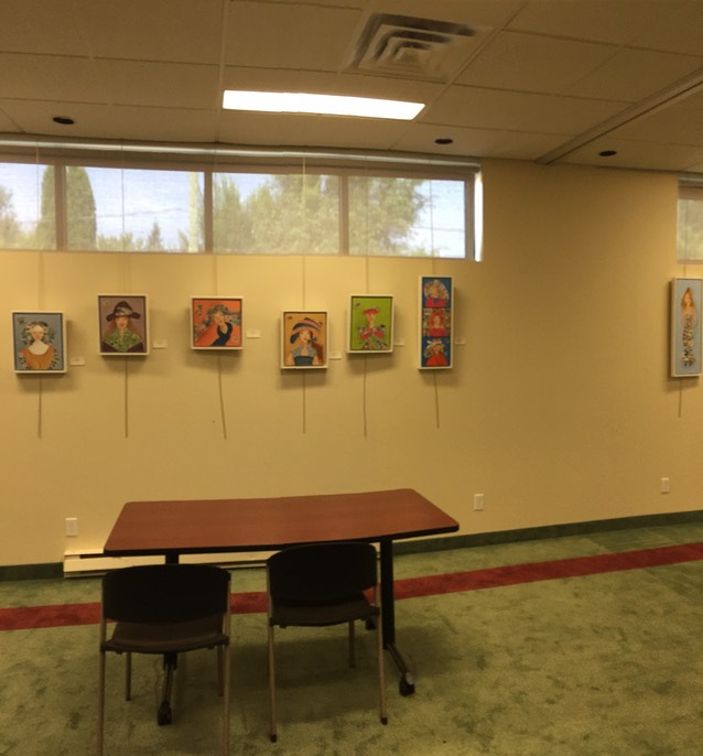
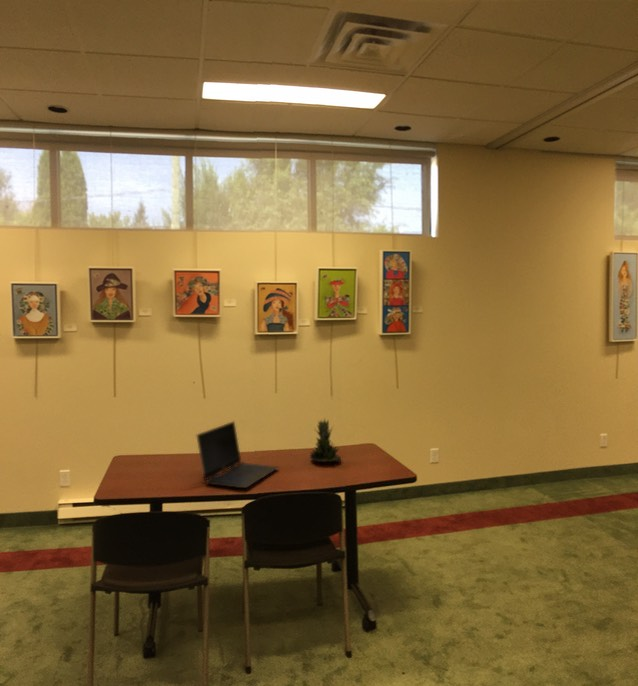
+ succulent plant [309,417,342,464]
+ laptop computer [195,420,279,489]
